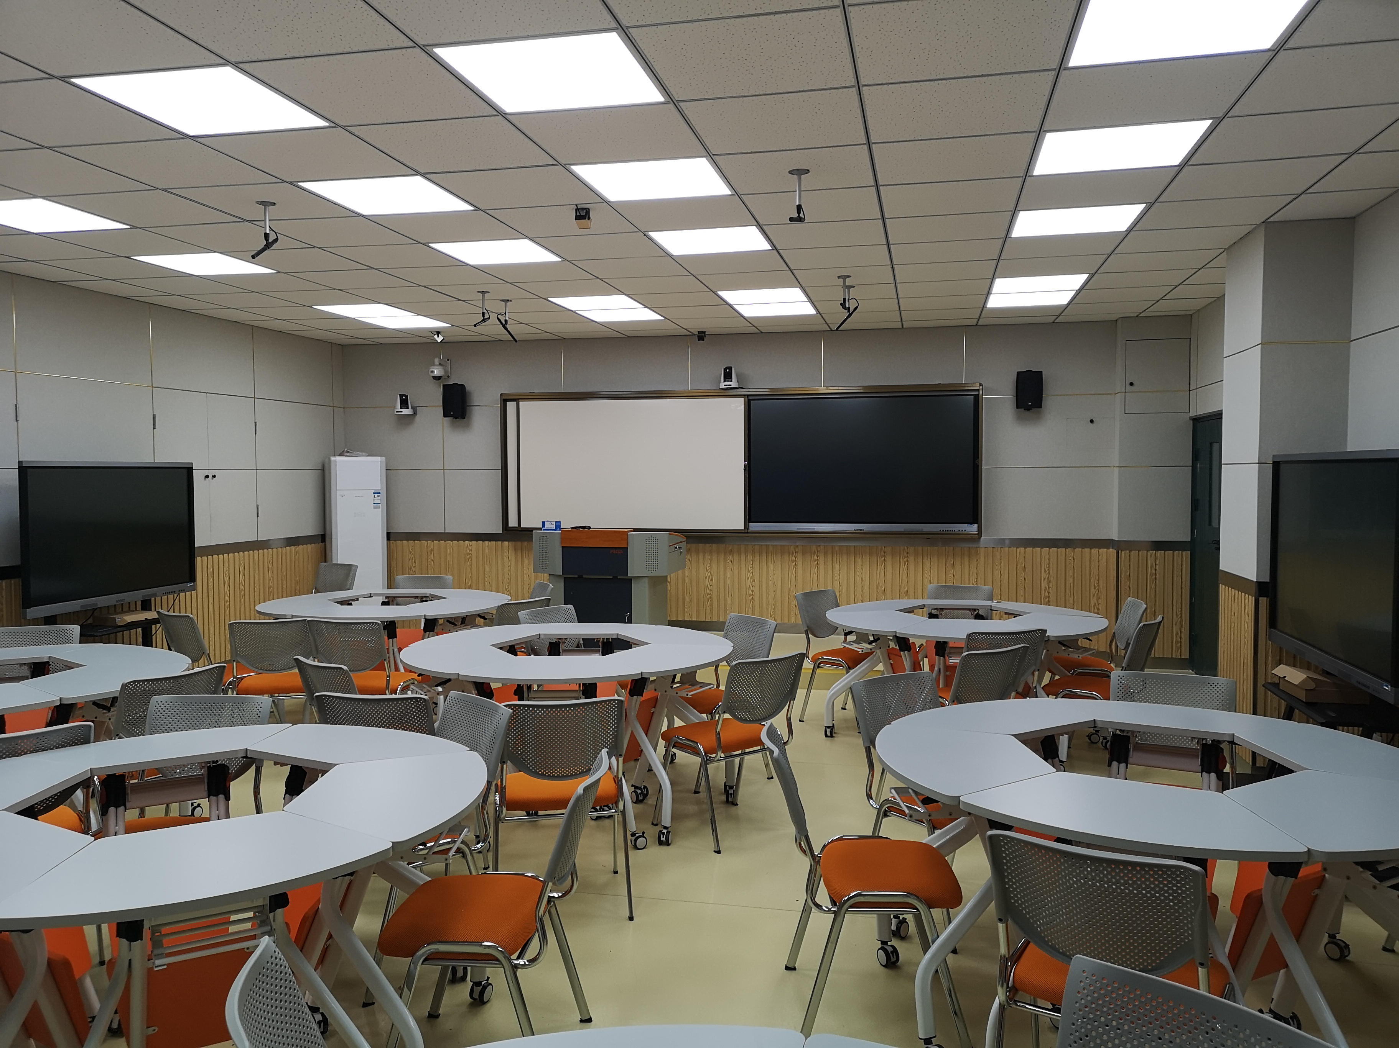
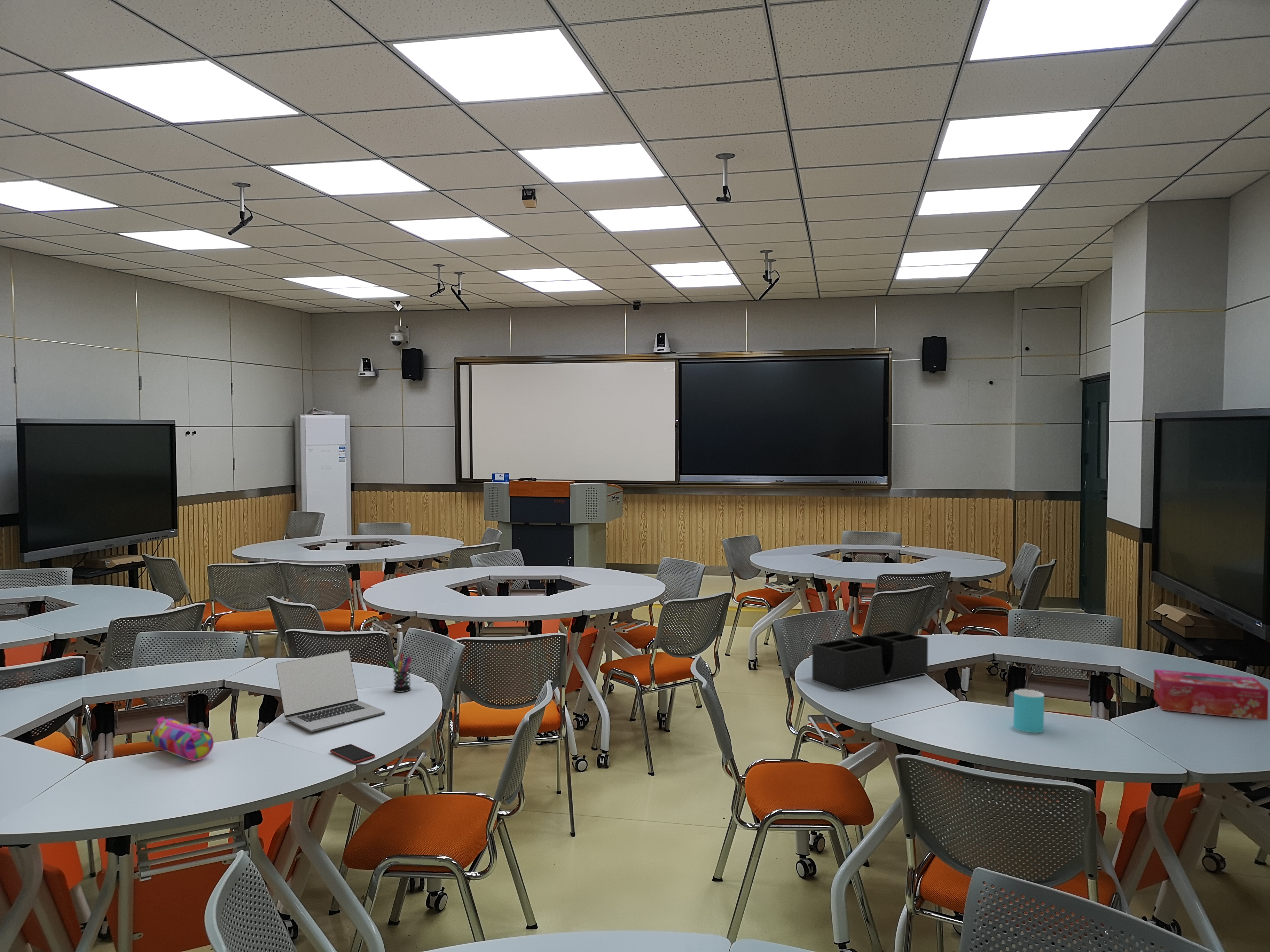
+ cup [1013,689,1044,733]
+ pen holder [388,653,412,692]
+ tissue box [1153,669,1269,721]
+ laptop [276,650,385,732]
+ pencil case [147,716,214,761]
+ desk organizer [812,630,928,692]
+ smartphone [330,744,375,763]
